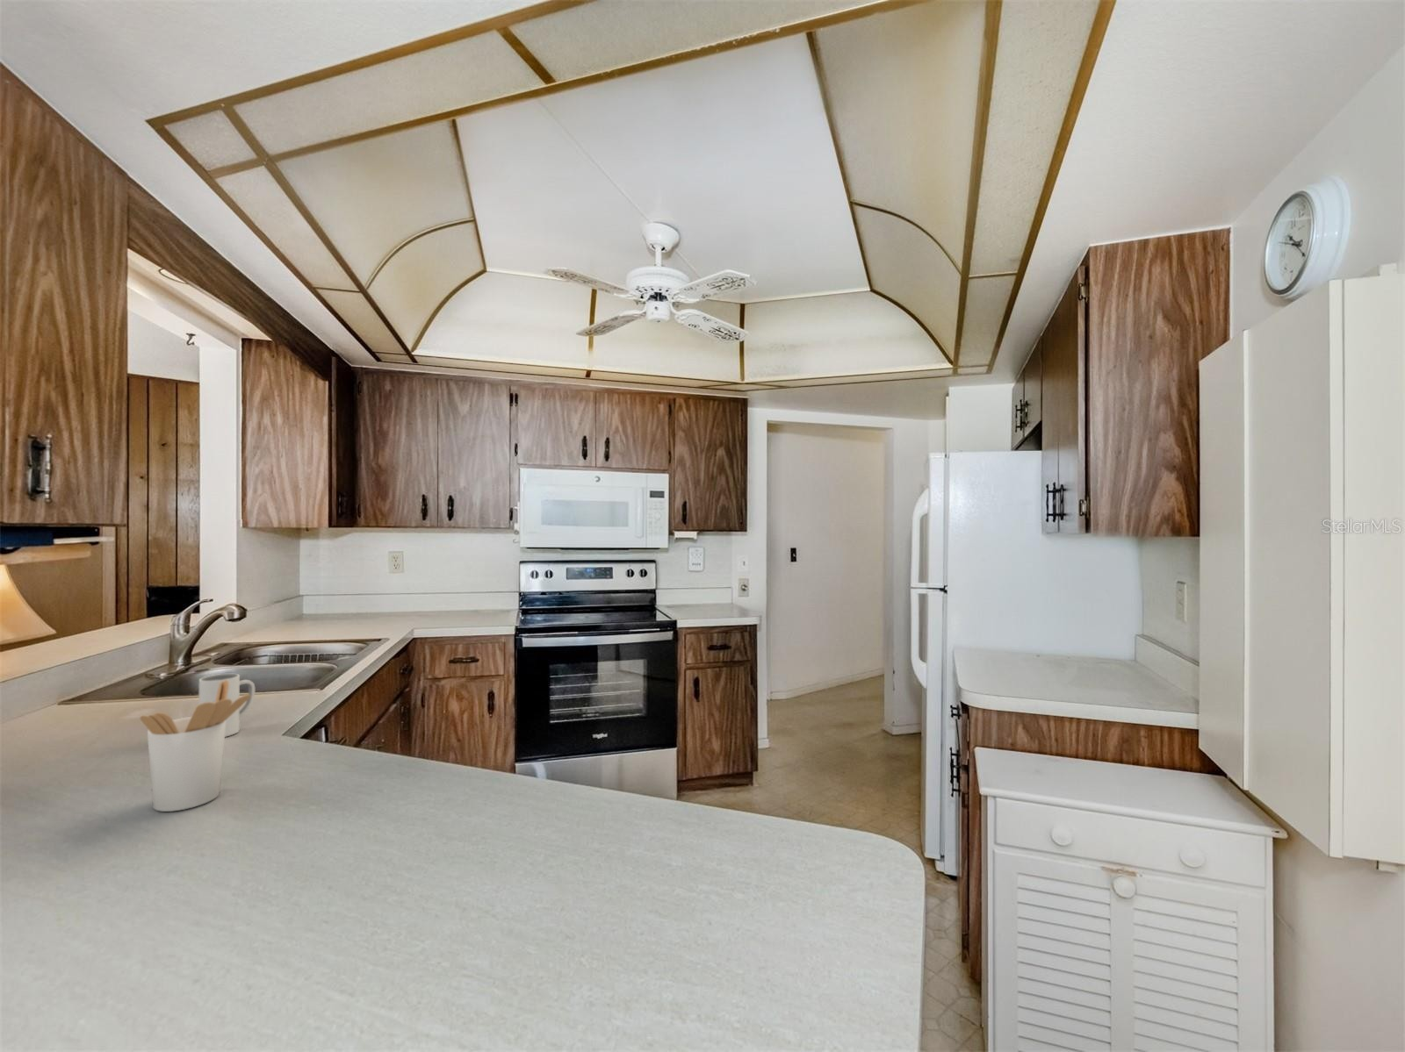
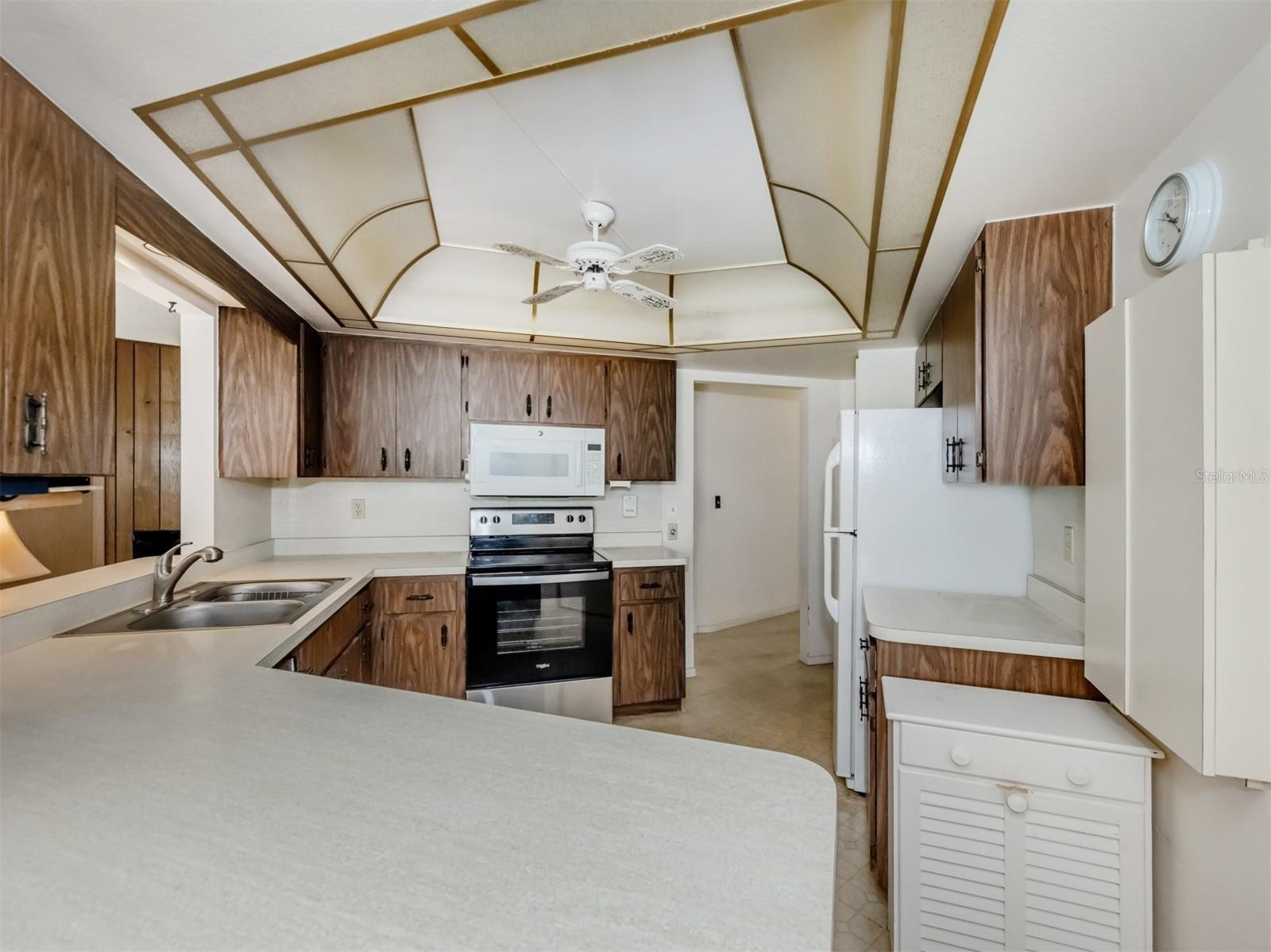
- utensil holder [139,680,250,812]
- mug [198,673,255,738]
